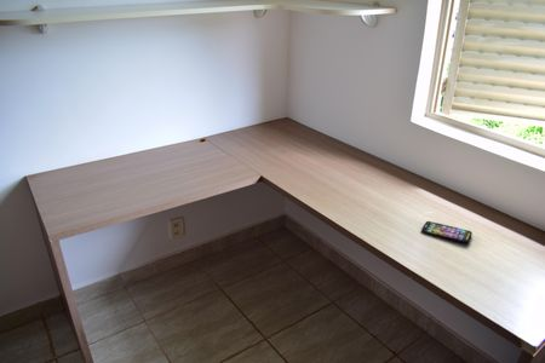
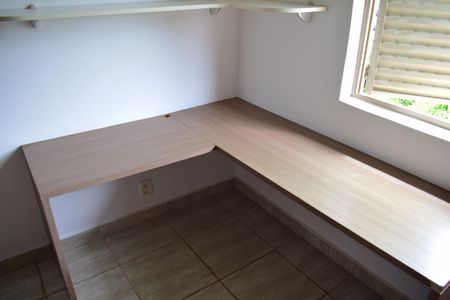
- smartphone [420,220,474,244]
